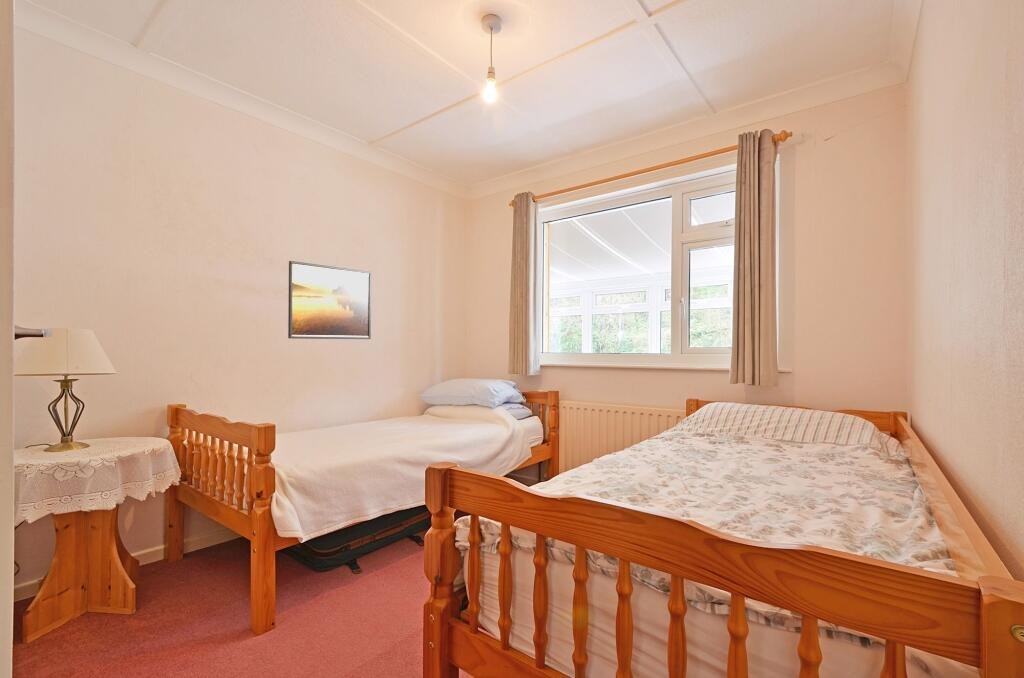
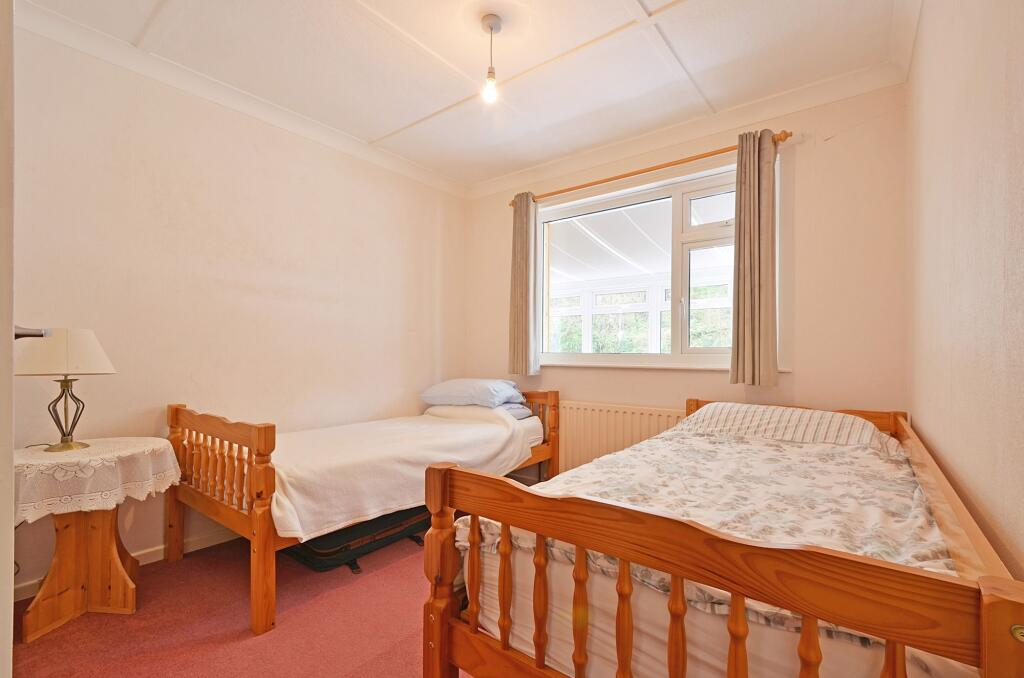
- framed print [287,260,372,340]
